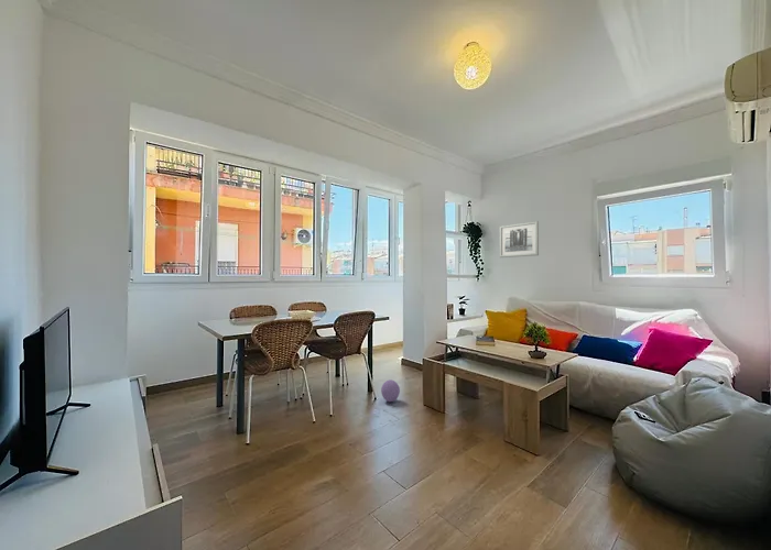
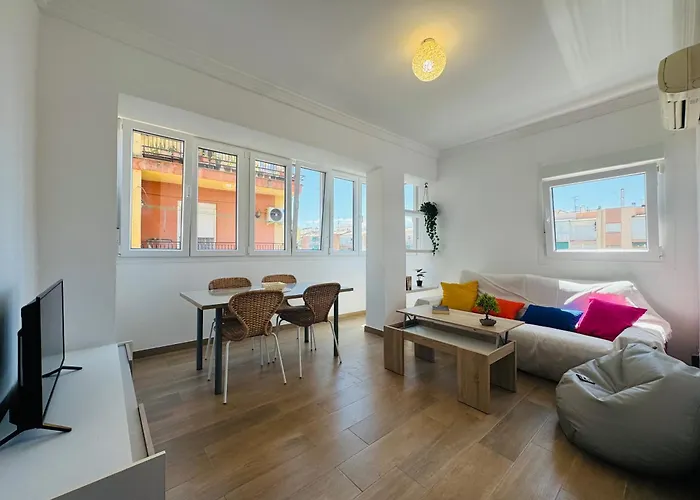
- wall art [499,220,540,258]
- ball [380,378,401,404]
